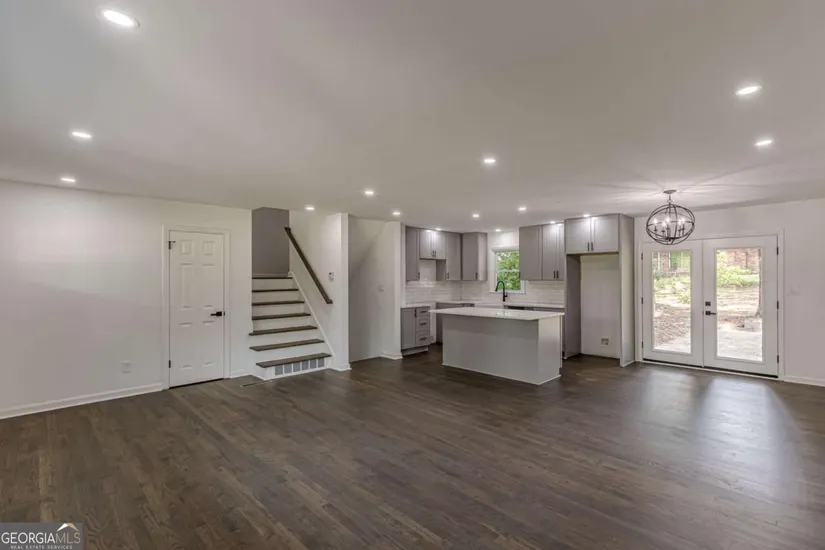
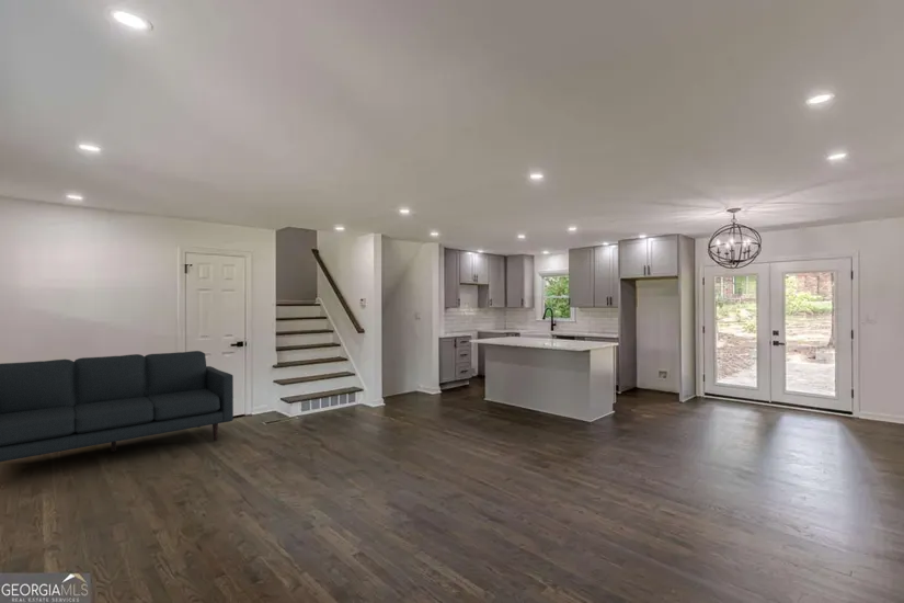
+ sofa [0,350,234,463]
